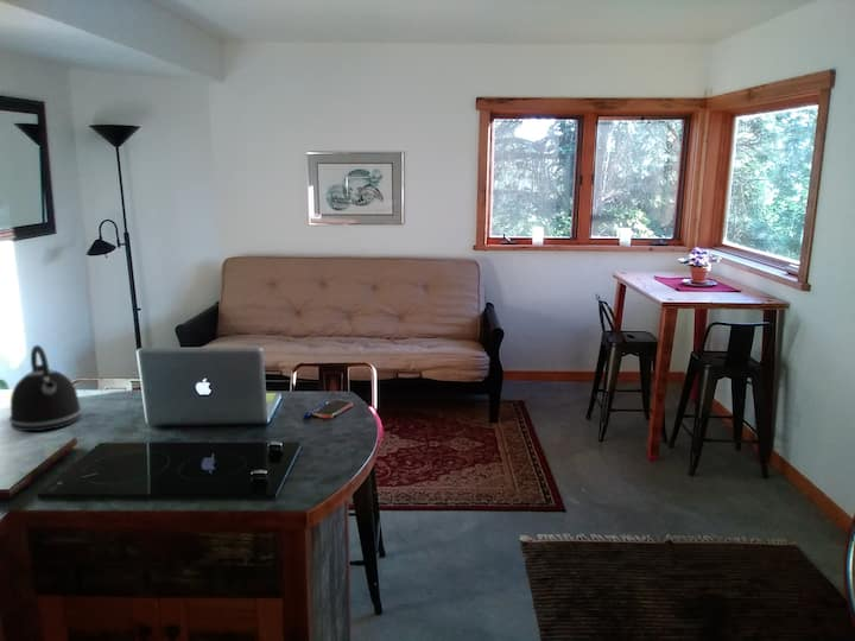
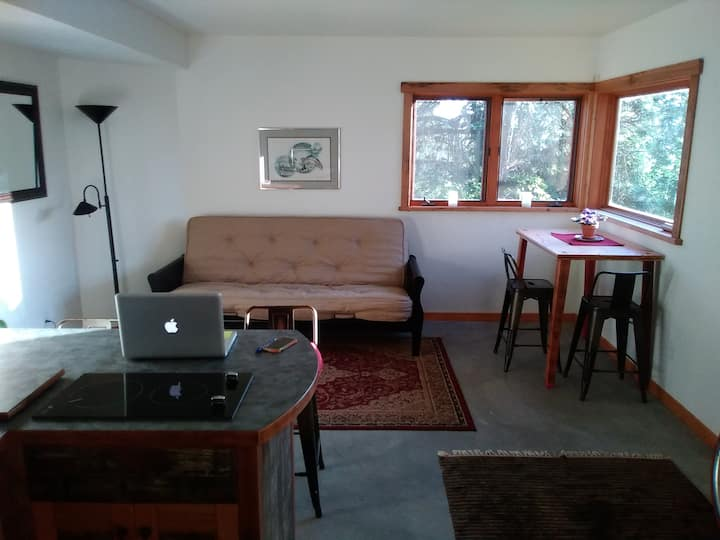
- kettle [8,344,83,432]
